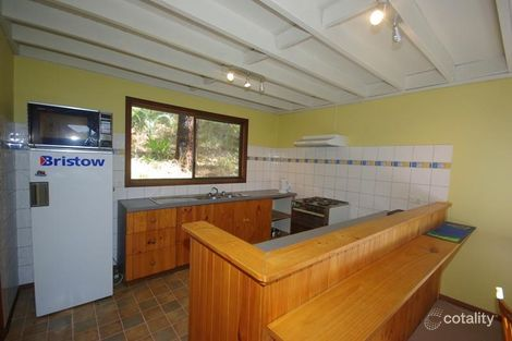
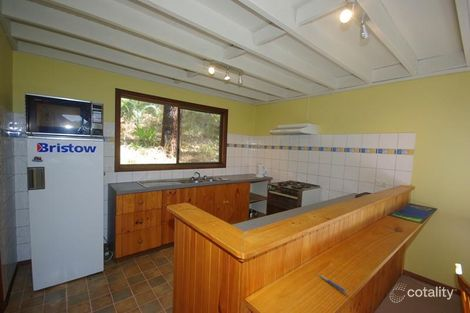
+ pen [317,273,349,294]
